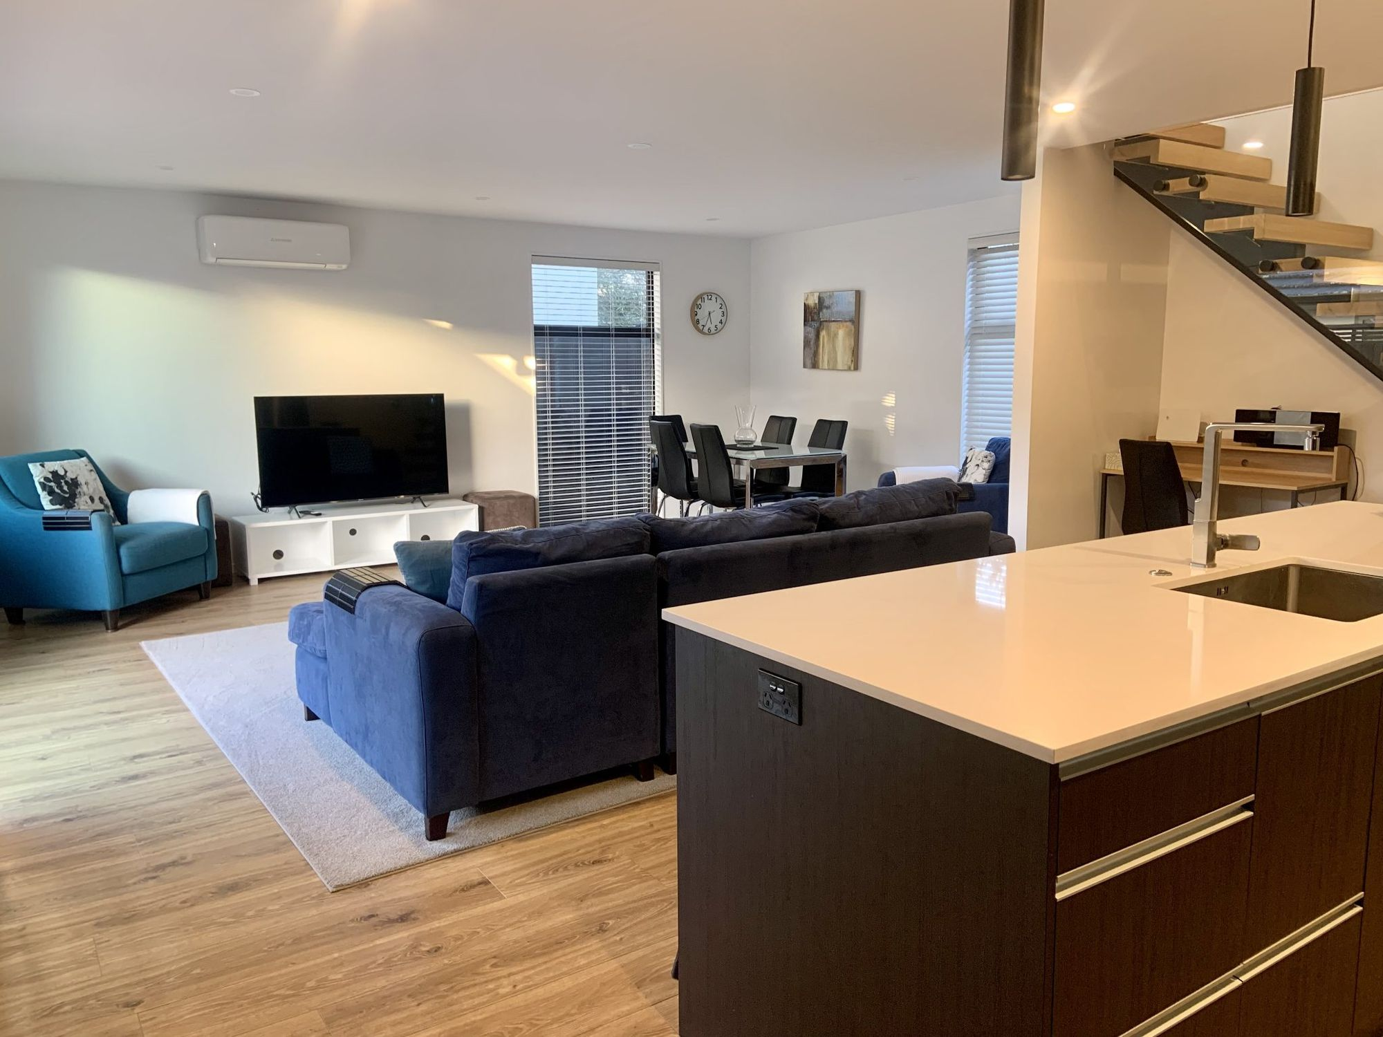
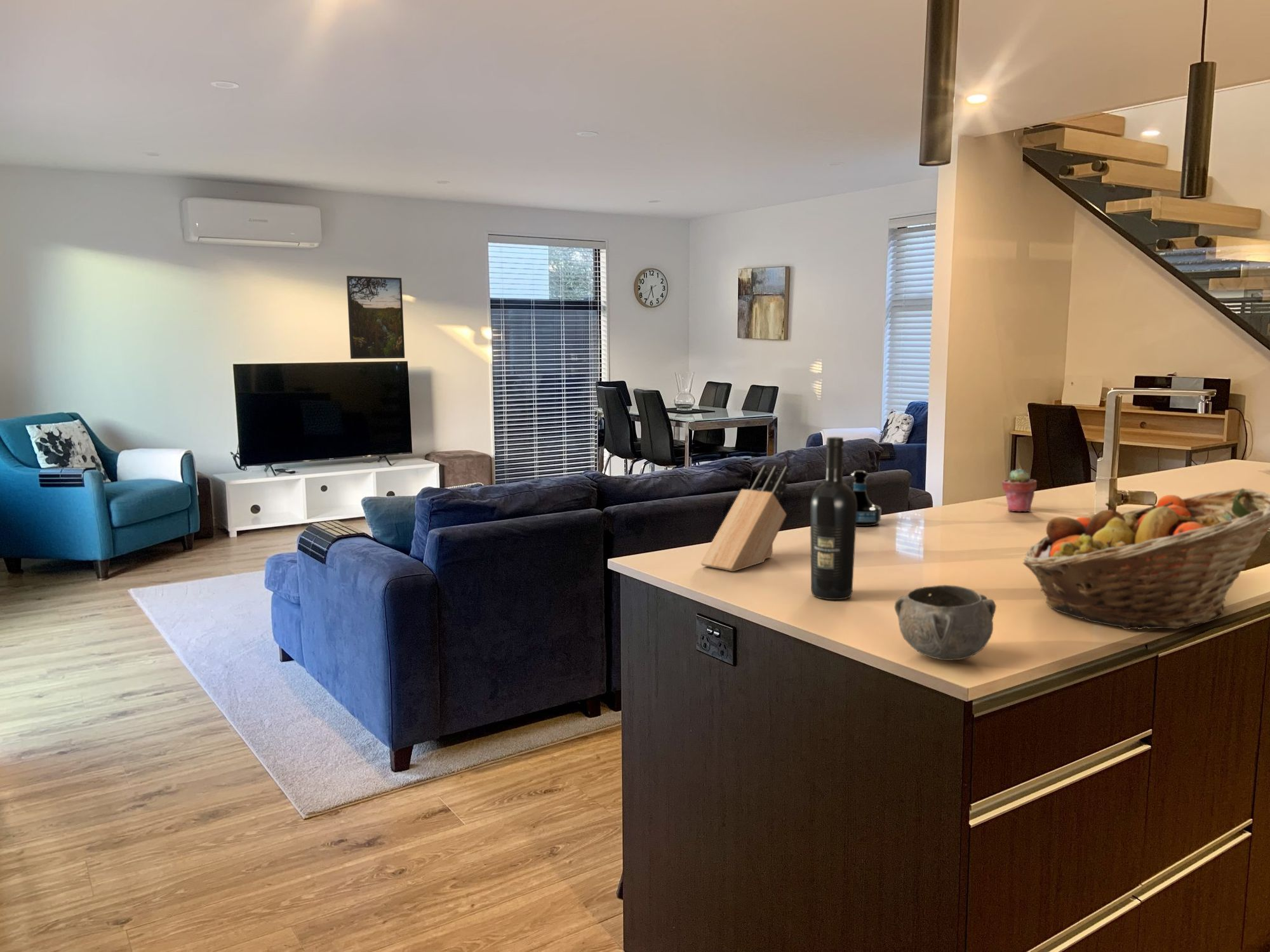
+ wine bottle [810,437,857,600]
+ decorative bowl [894,585,997,661]
+ fruit basket [1022,487,1270,630]
+ knife block [700,465,789,572]
+ tequila bottle [850,470,881,527]
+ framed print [346,275,405,359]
+ potted succulent [1001,468,1038,512]
